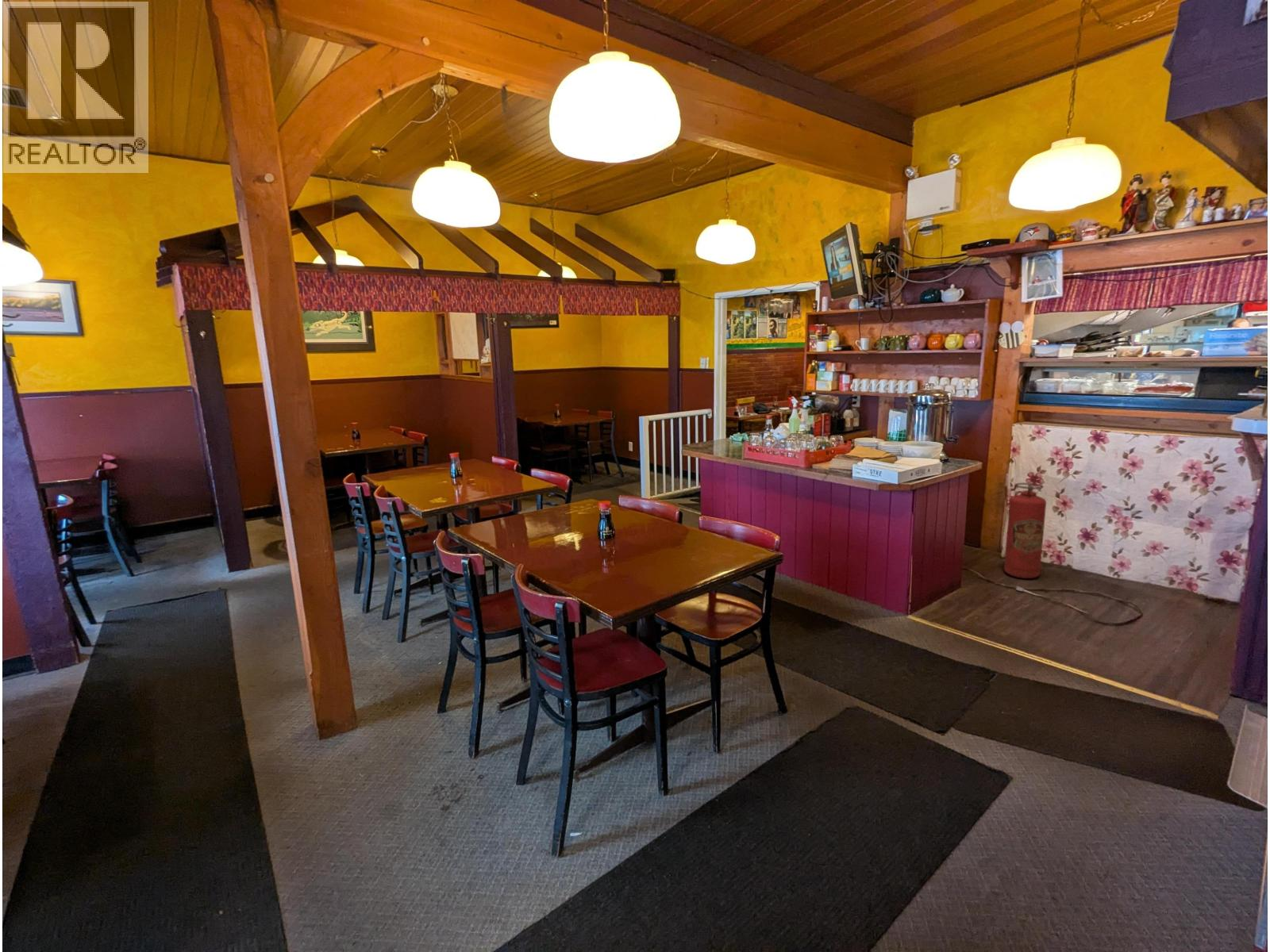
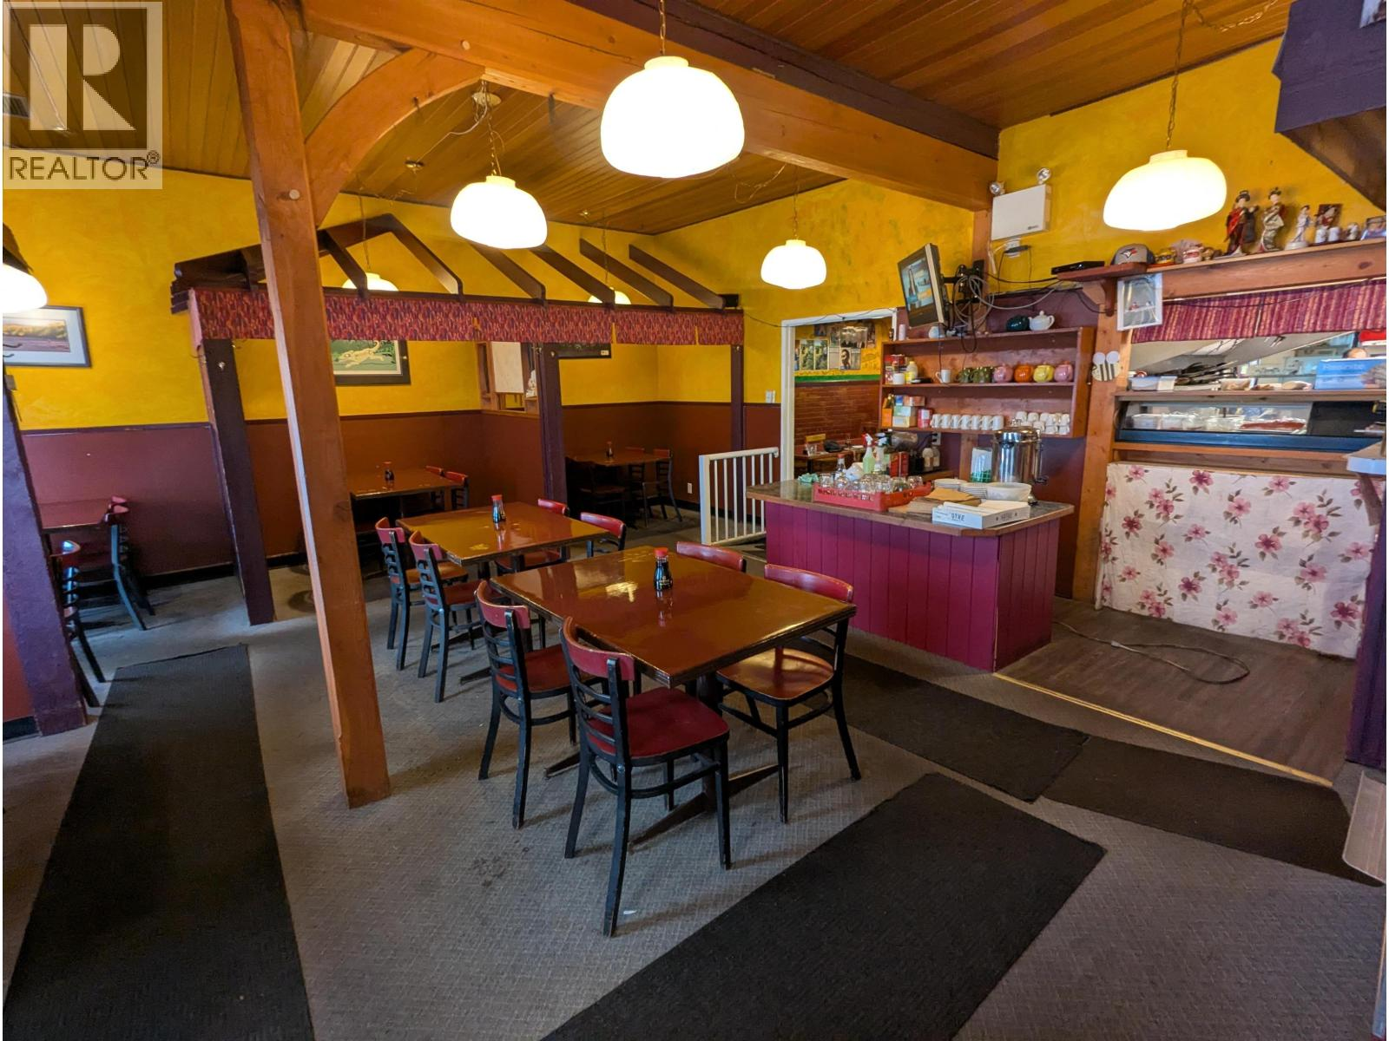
- fire extinguisher [1003,482,1047,579]
